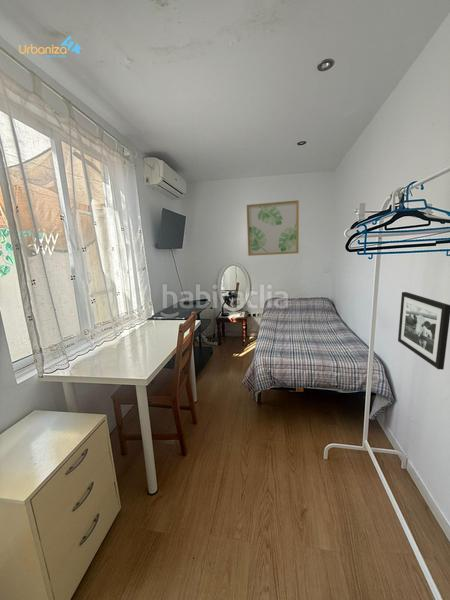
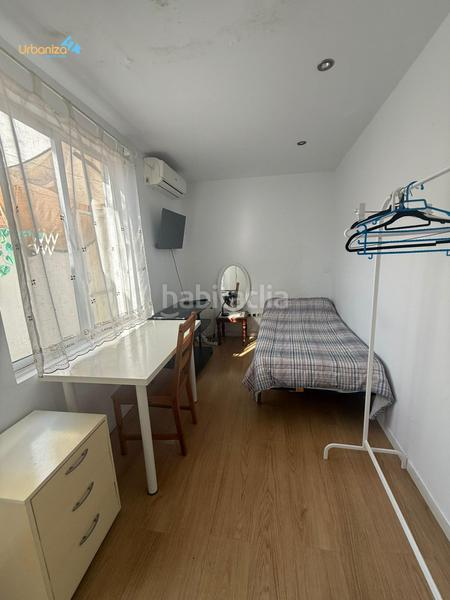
- wall art [246,199,300,257]
- picture frame [397,291,450,371]
